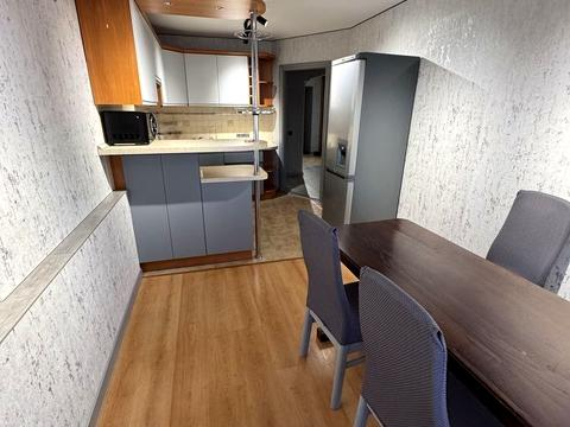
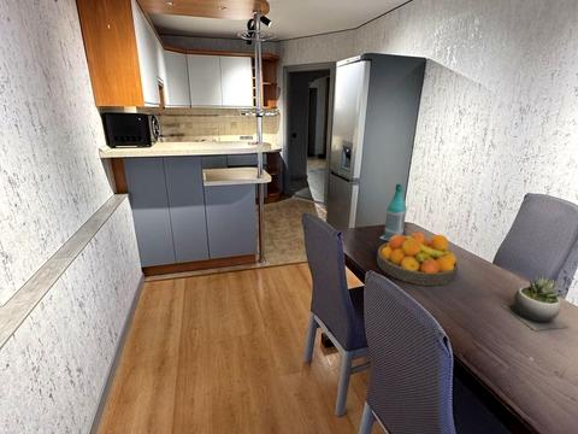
+ bottle [379,183,407,242]
+ fruit bowl [376,231,459,287]
+ succulent plant [501,275,570,332]
